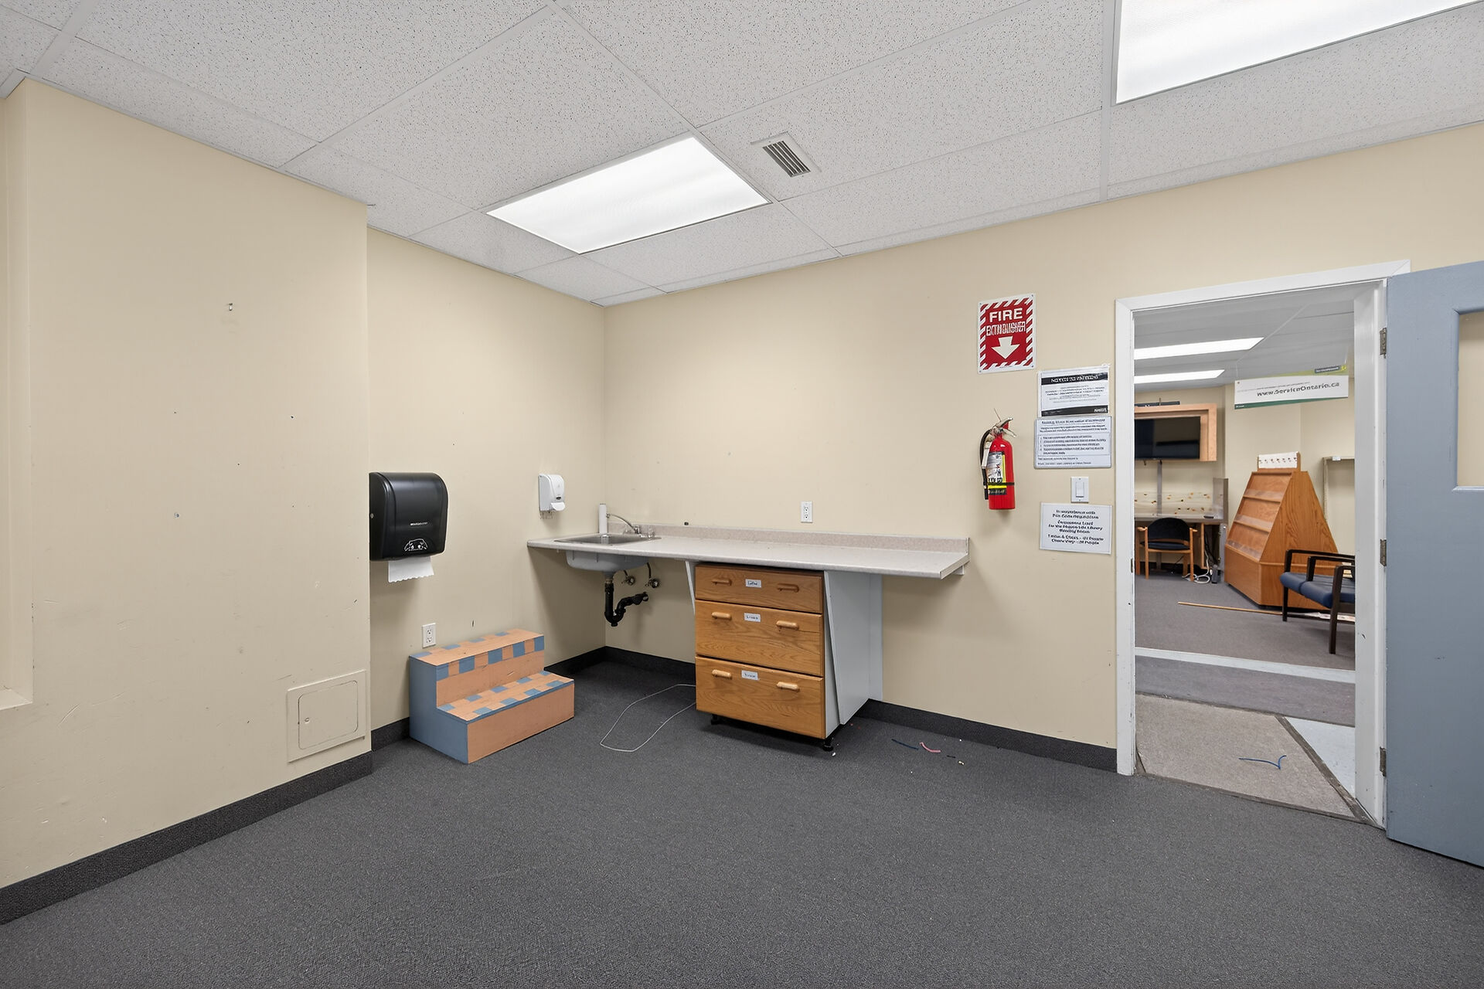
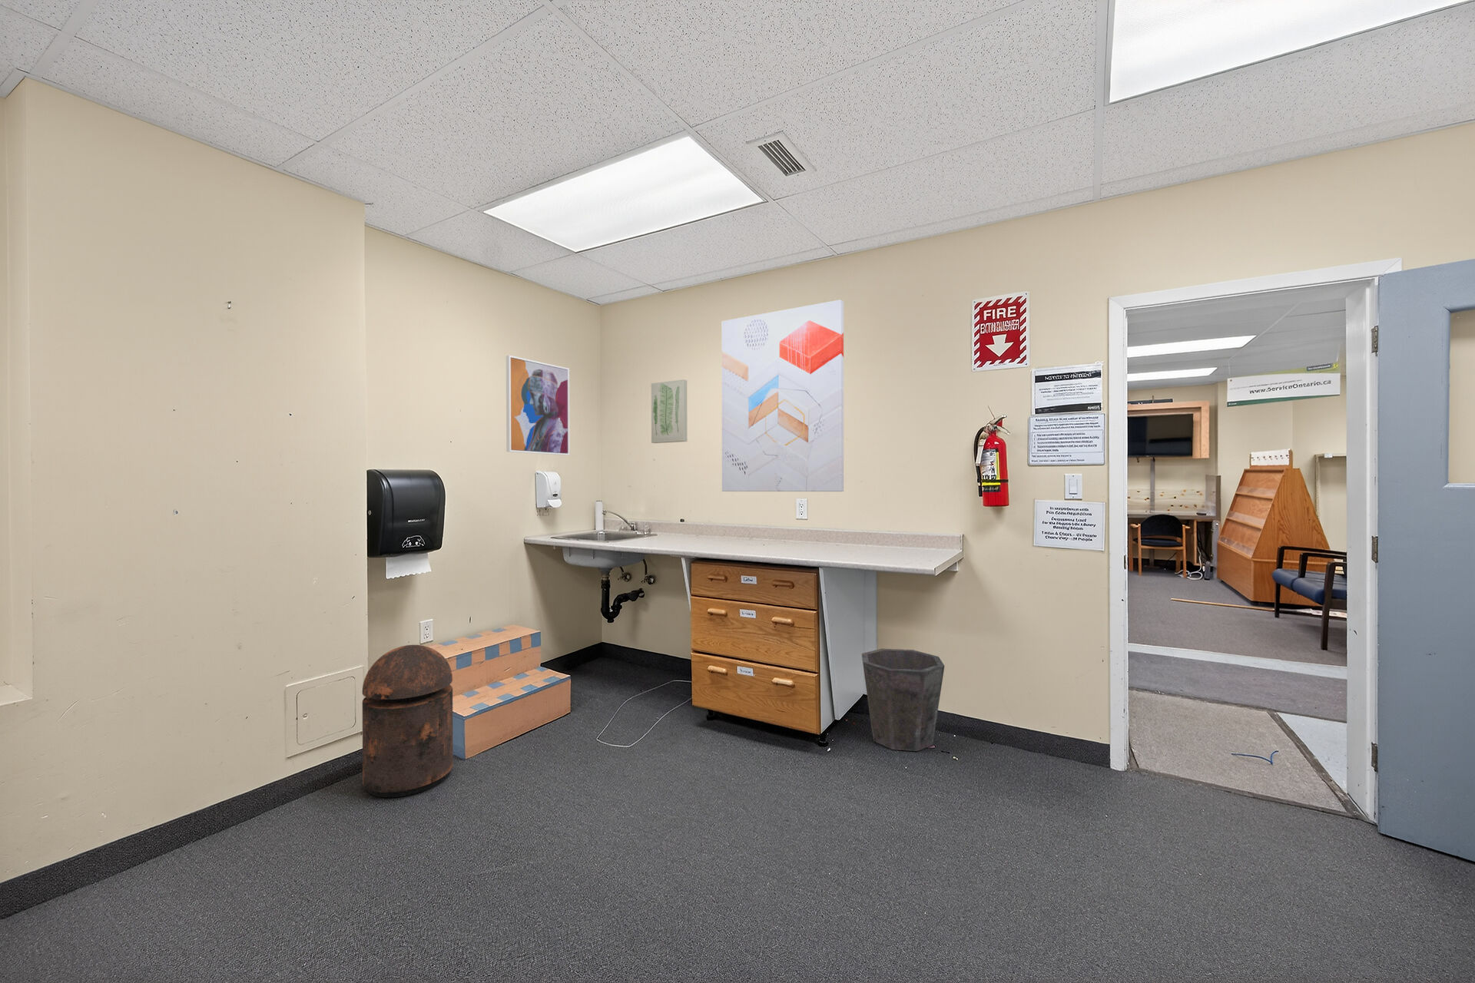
+ wall art [651,378,687,444]
+ wall art [721,300,844,493]
+ wall art [506,354,570,456]
+ waste bin [862,648,945,752]
+ trash can [362,644,454,798]
